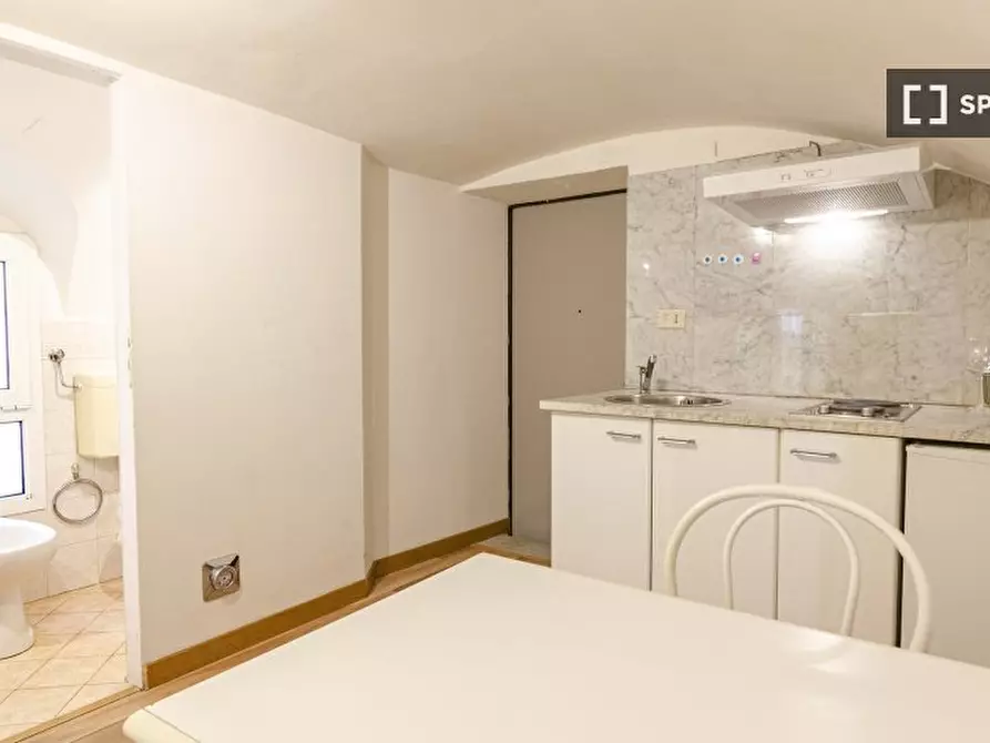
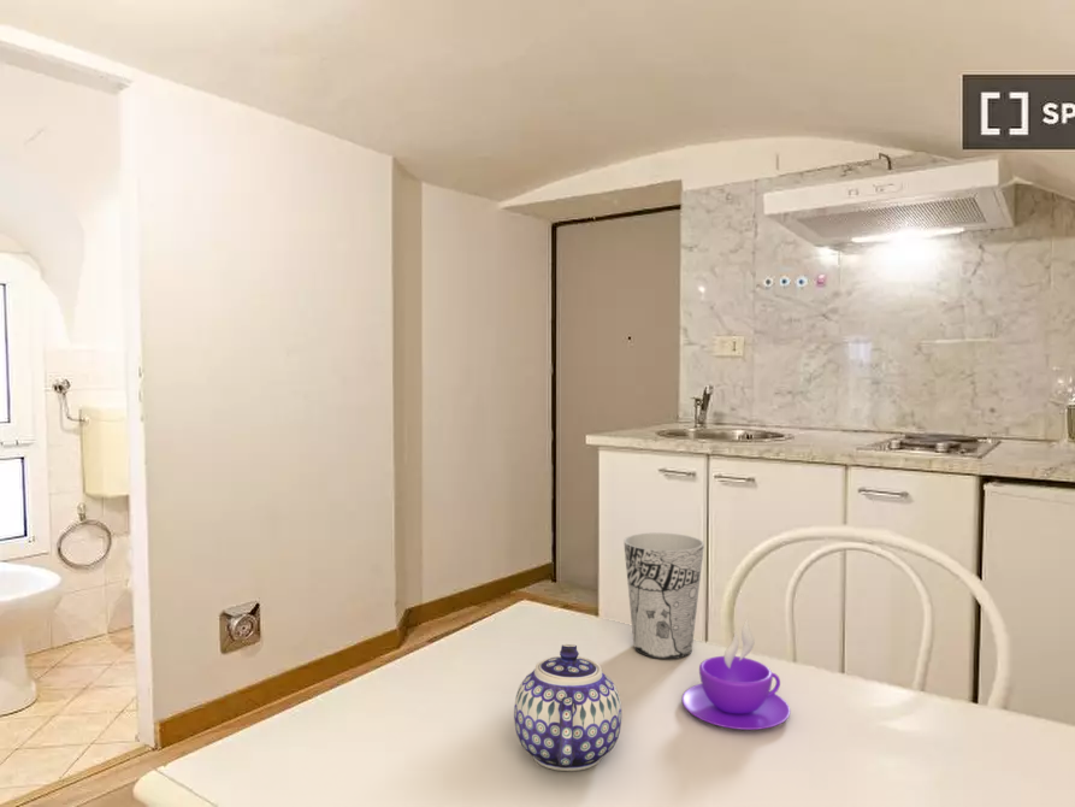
+ cup [622,531,705,660]
+ teapot [513,643,622,772]
+ coffee cup [680,618,791,731]
